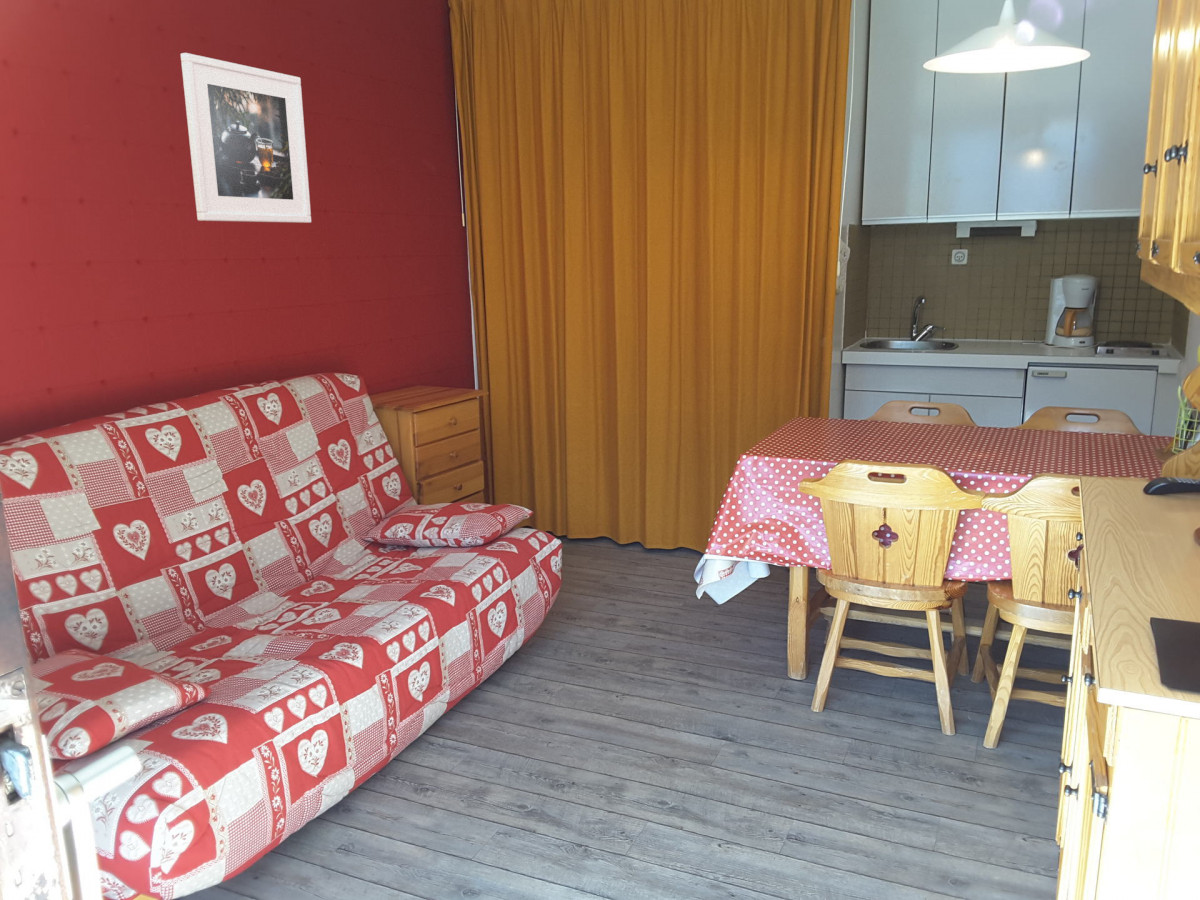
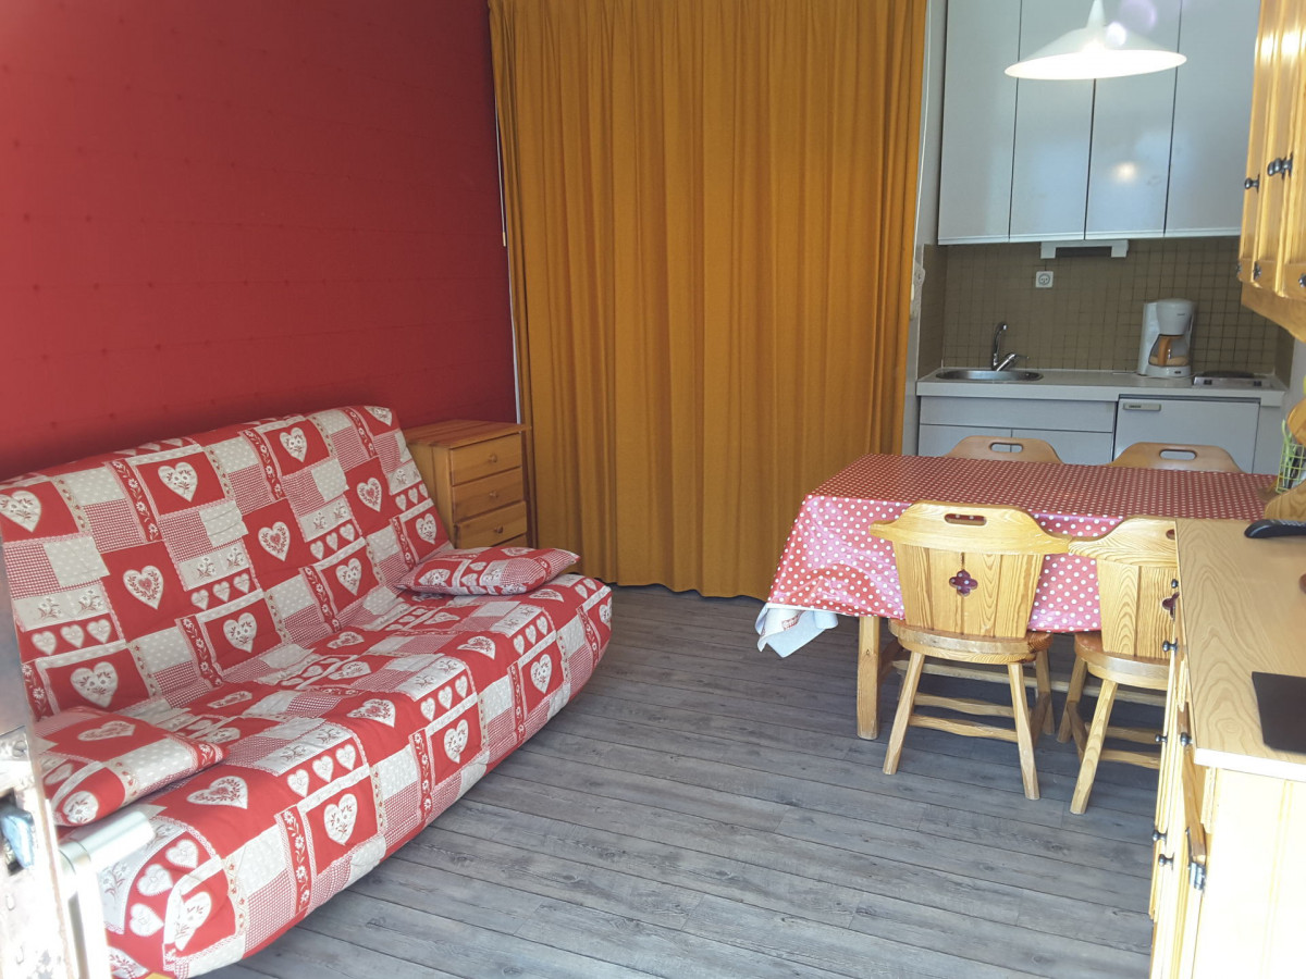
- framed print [180,52,312,224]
